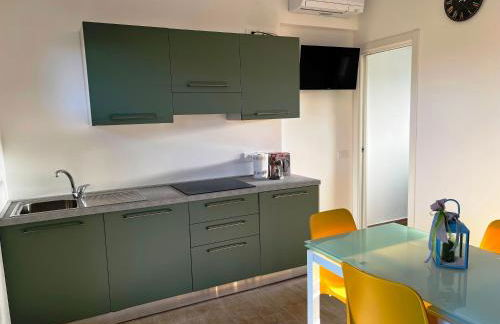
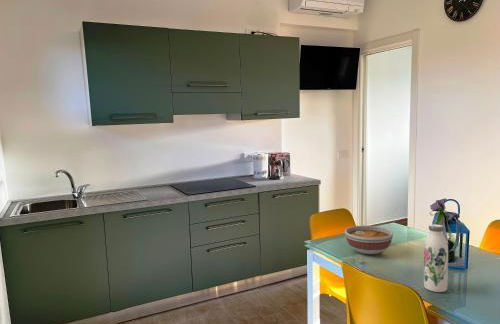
+ bowl [344,225,394,255]
+ water bottle [423,223,449,293]
